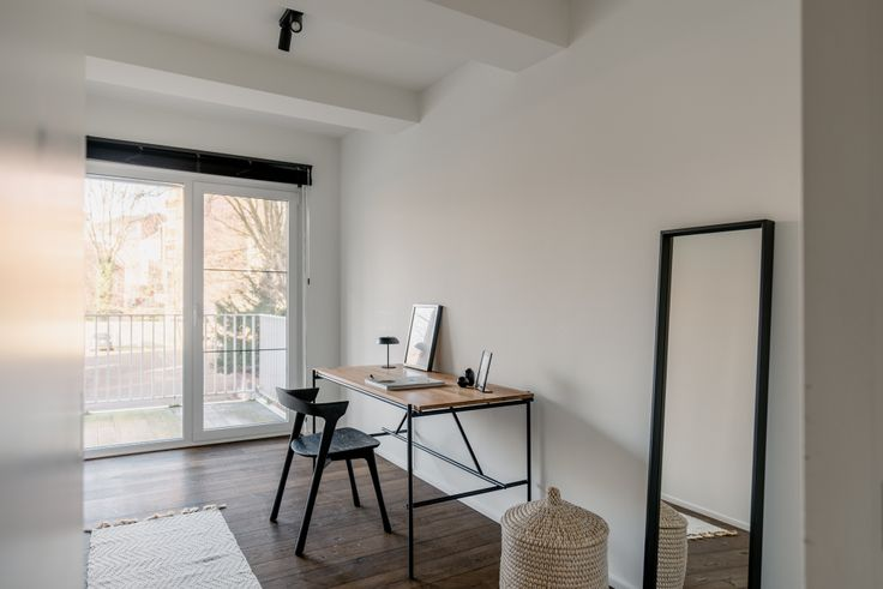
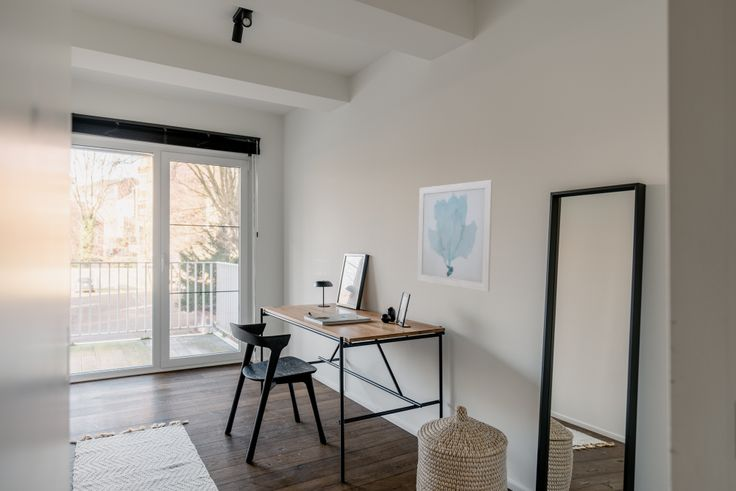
+ wall art [416,179,494,293]
